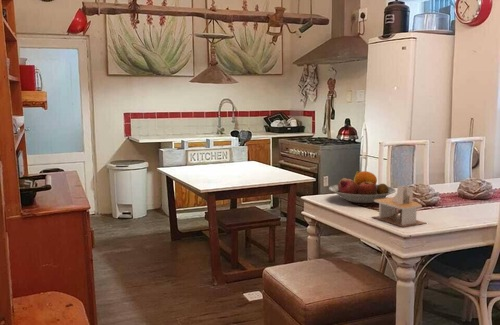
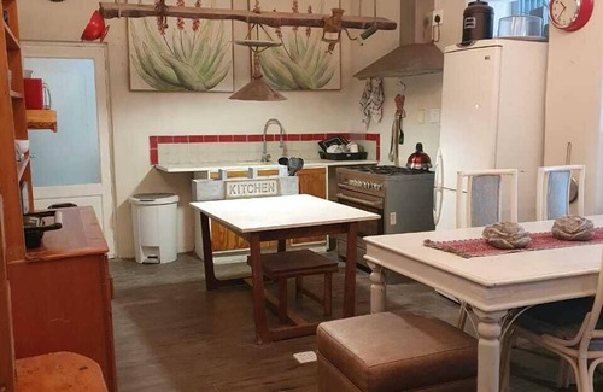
- fruit bowl [328,170,397,204]
- napkin holder [372,184,426,228]
